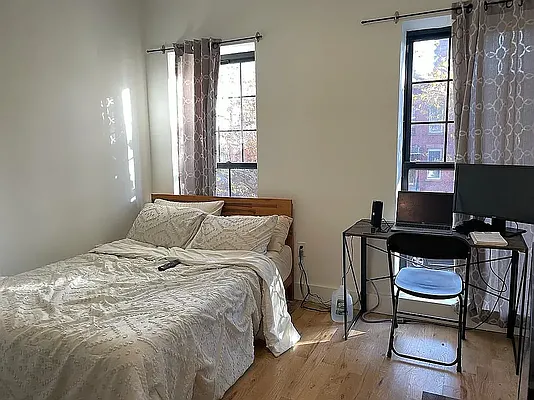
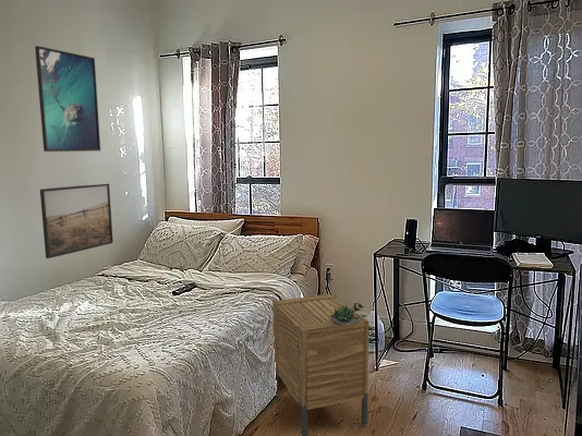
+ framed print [39,182,114,259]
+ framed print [34,45,101,153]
+ nightstand [271,293,369,436]
+ succulent plant [322,302,367,325]
